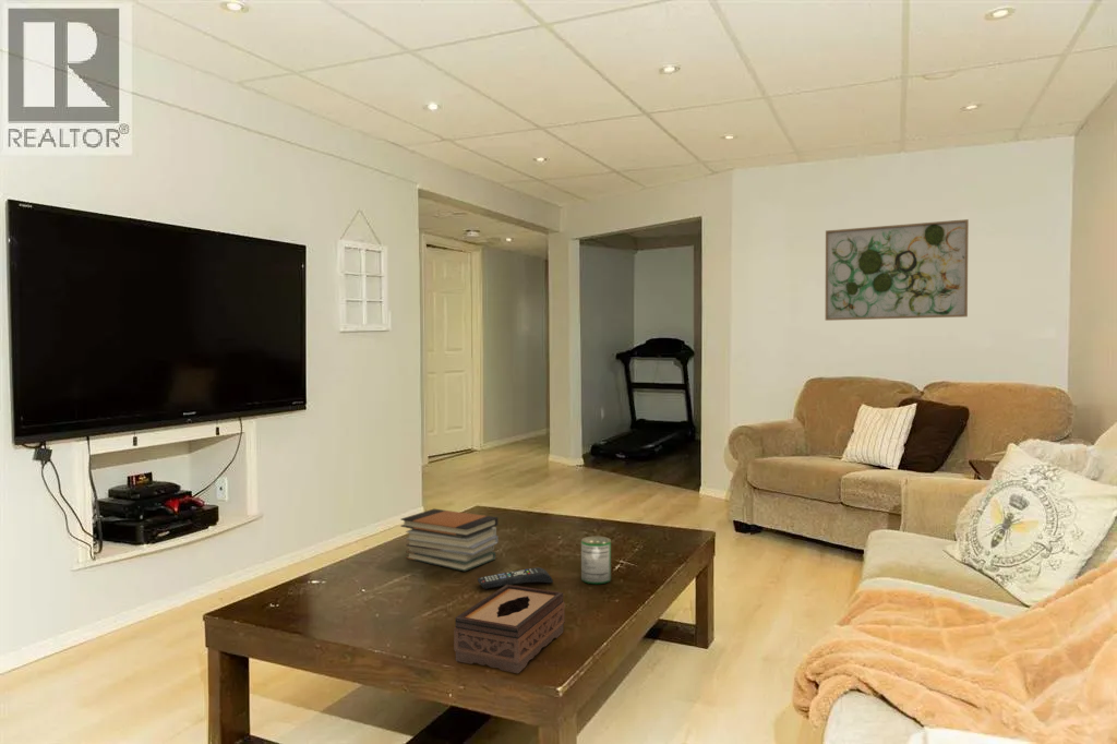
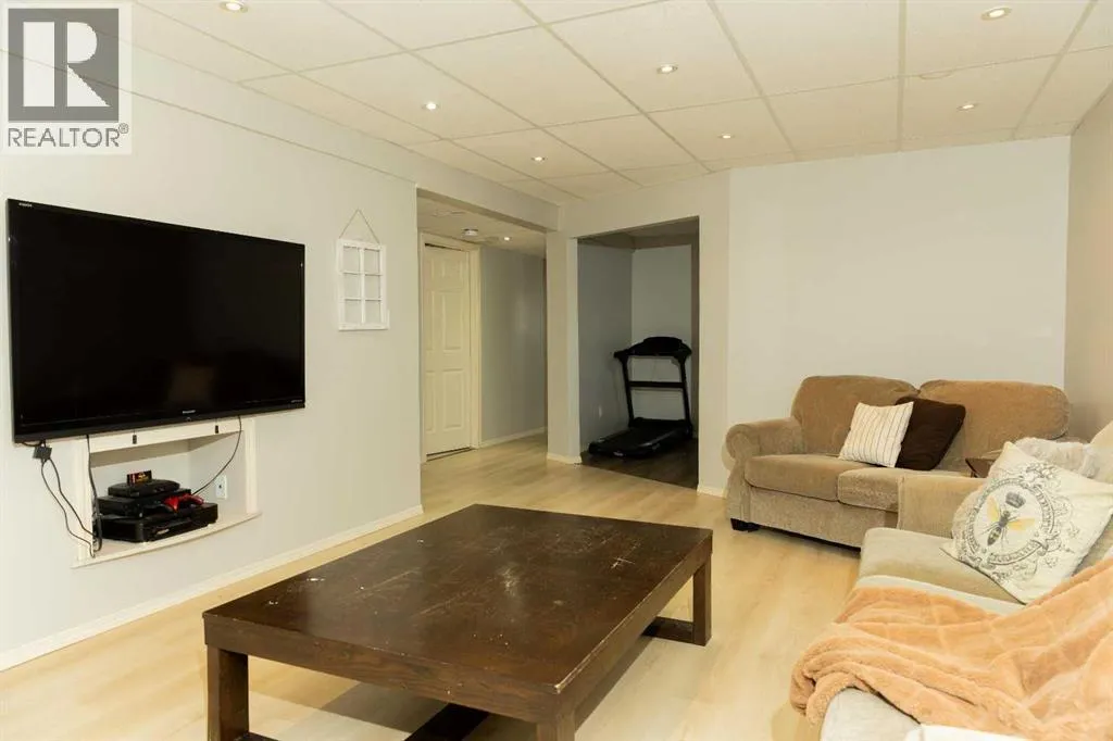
- book stack [399,508,499,572]
- wall art [825,218,970,322]
- tissue box [453,585,565,674]
- remote control [477,566,554,590]
- can [580,536,612,585]
